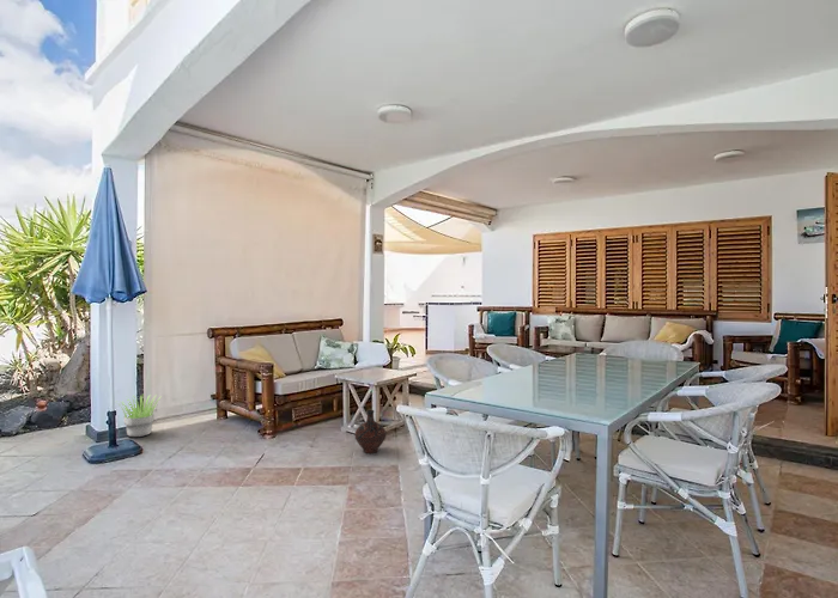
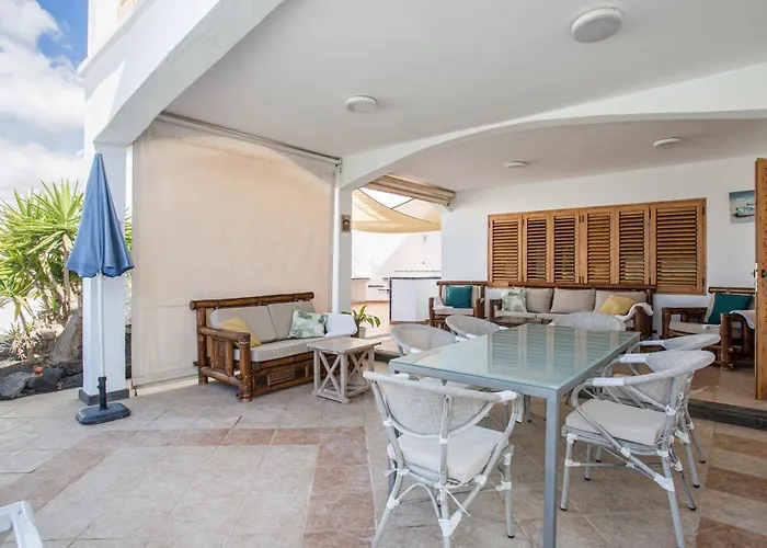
- ceramic jug [353,409,388,454]
- potted plant [115,392,162,438]
